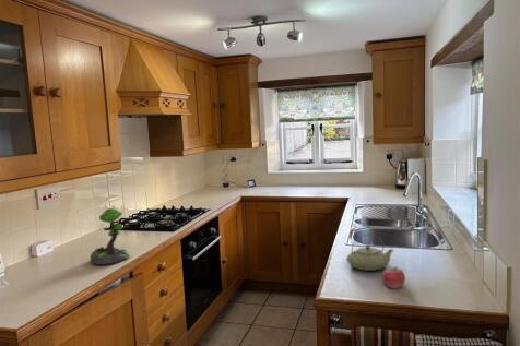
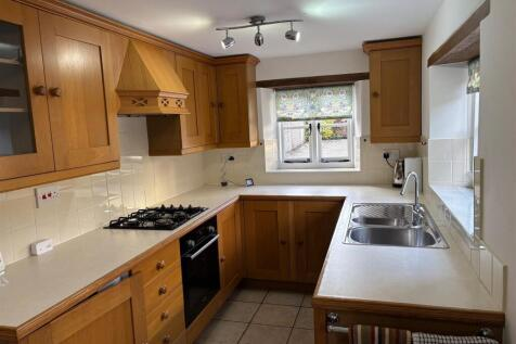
- fruit [381,265,406,289]
- plant [90,207,131,266]
- teapot [345,232,394,272]
